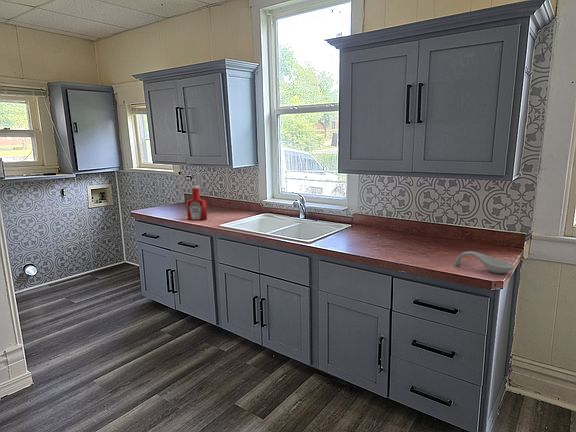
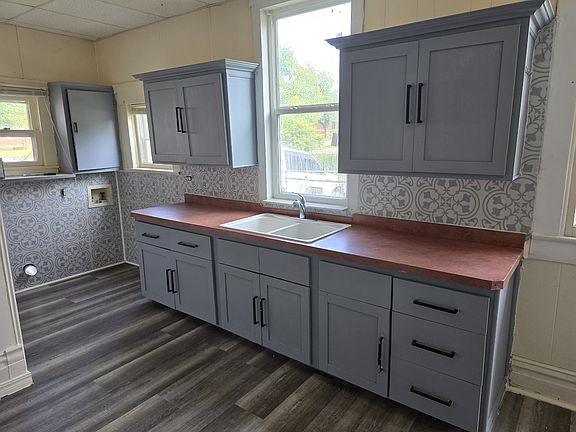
- spoon rest [454,250,515,274]
- soap bottle [186,185,208,221]
